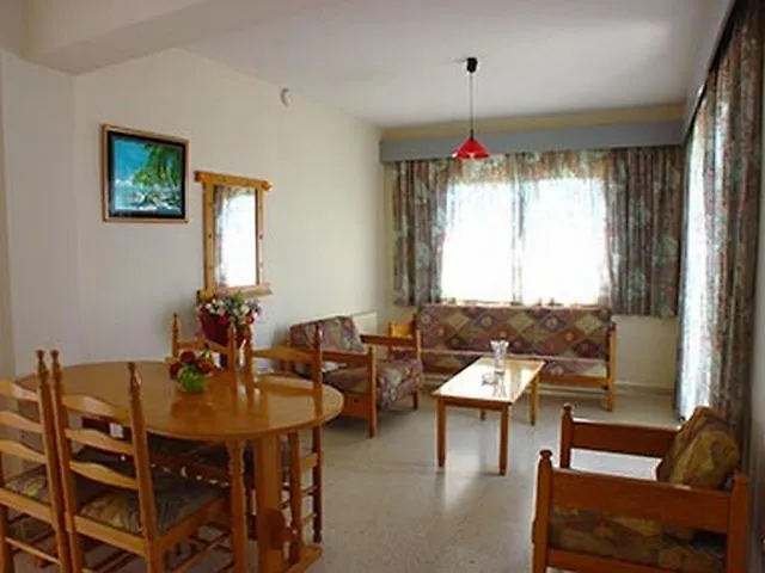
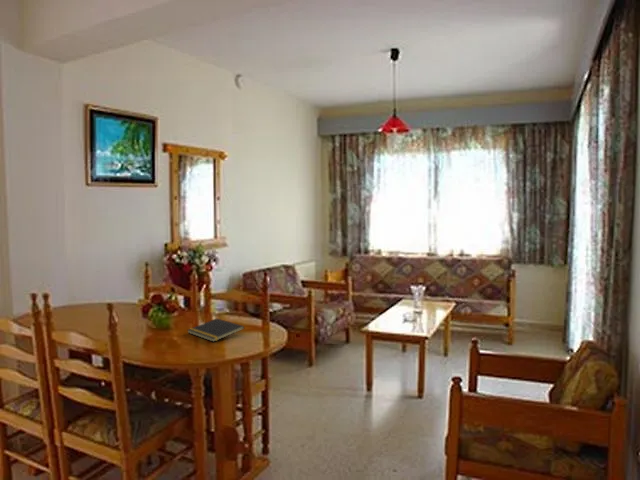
+ notepad [187,318,245,343]
